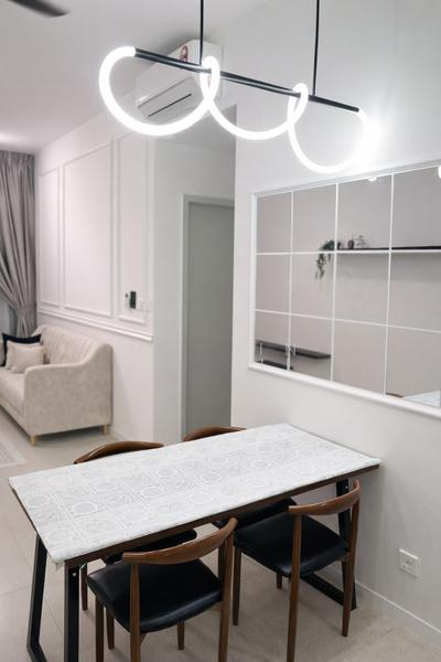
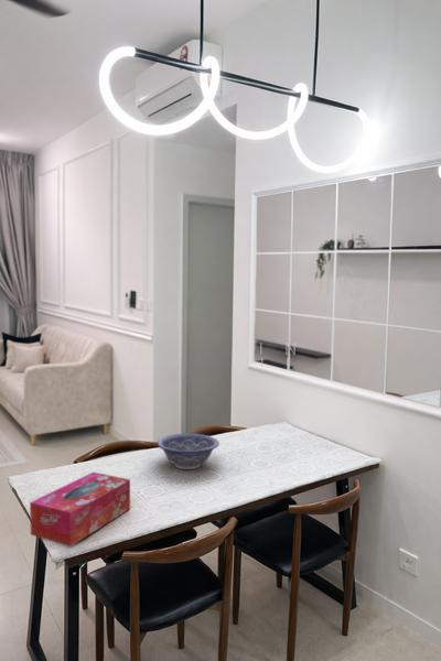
+ decorative bowl [155,433,220,470]
+ tissue box [29,470,131,548]
